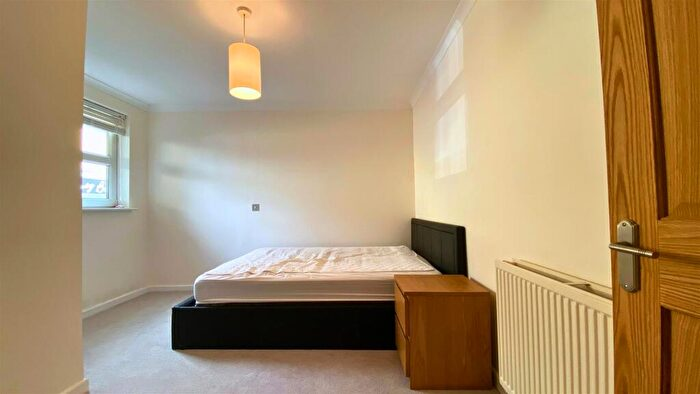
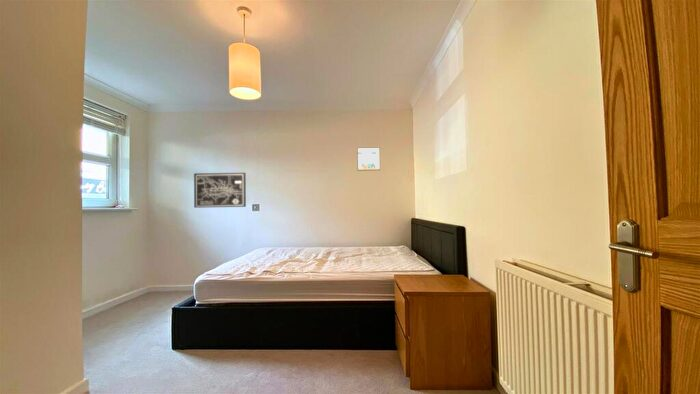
+ wall art [356,146,381,172]
+ wall art [193,172,247,209]
